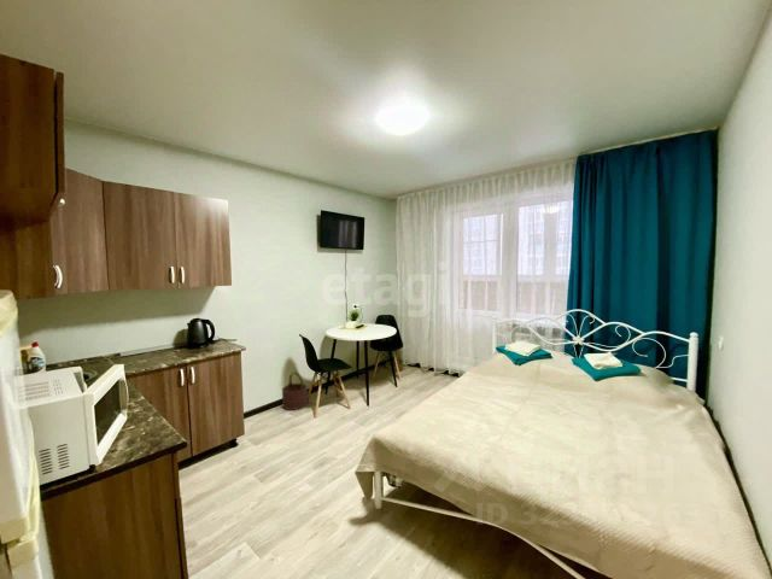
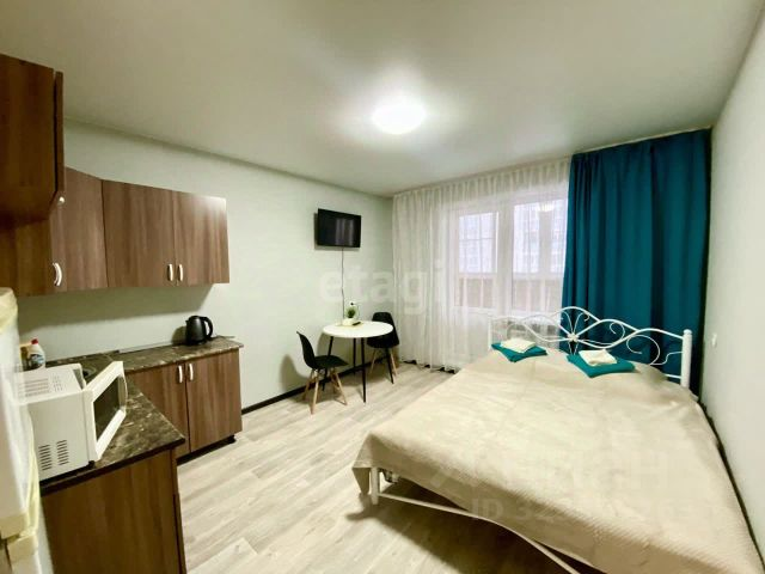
- wooden bucket [281,372,309,411]
